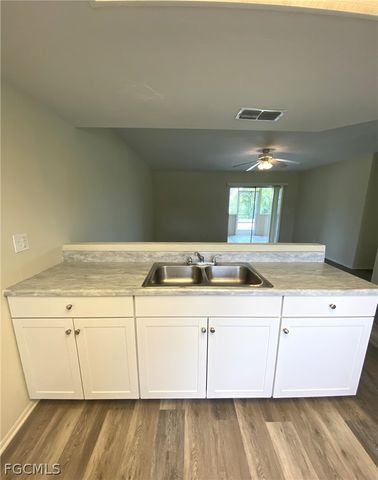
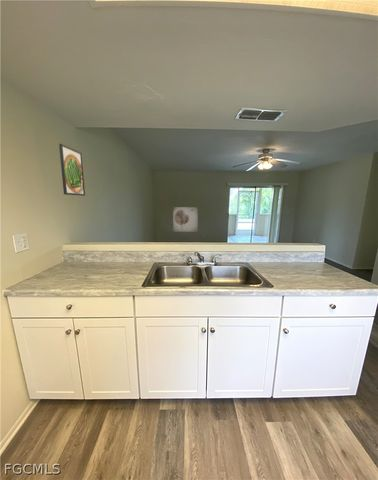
+ wall art [172,206,199,233]
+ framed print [58,143,86,197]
